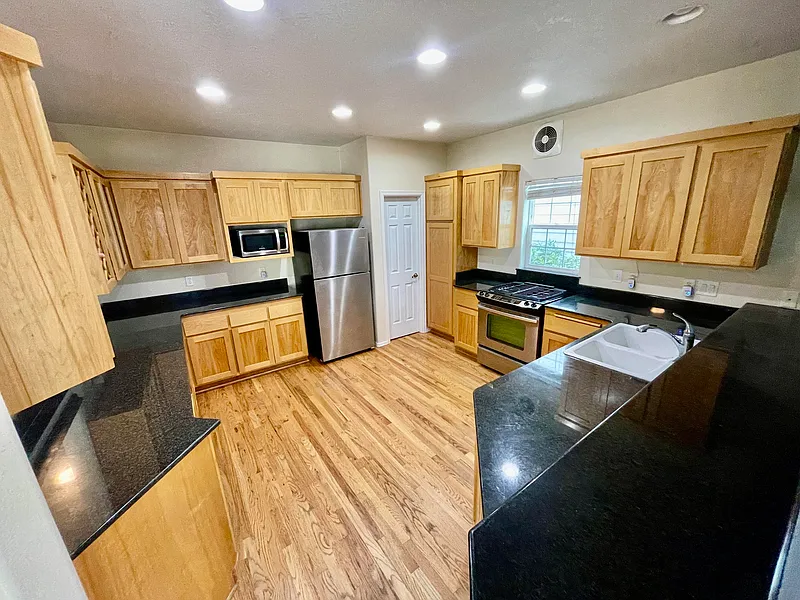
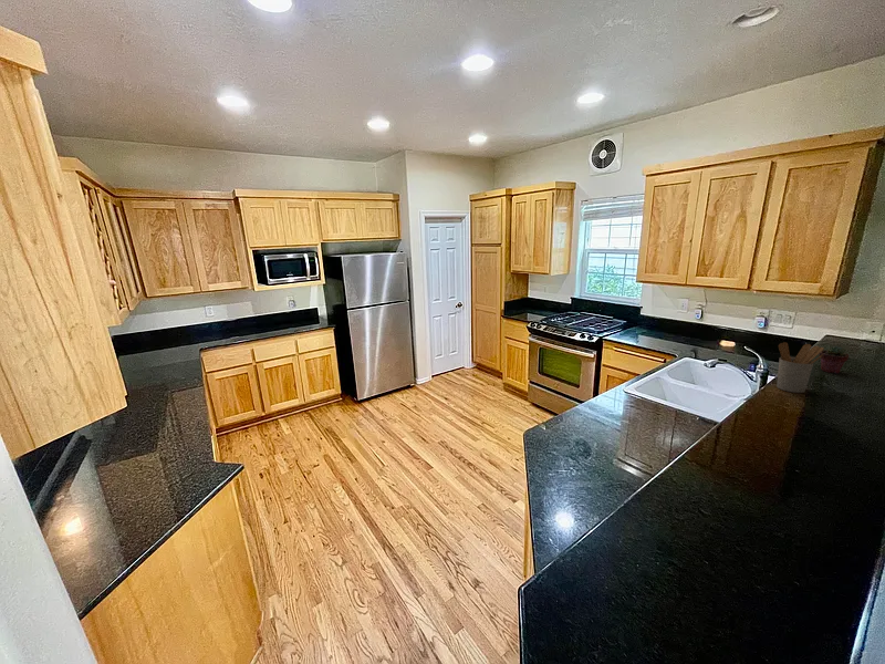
+ utensil holder [775,341,825,394]
+ potted succulent [818,345,850,374]
